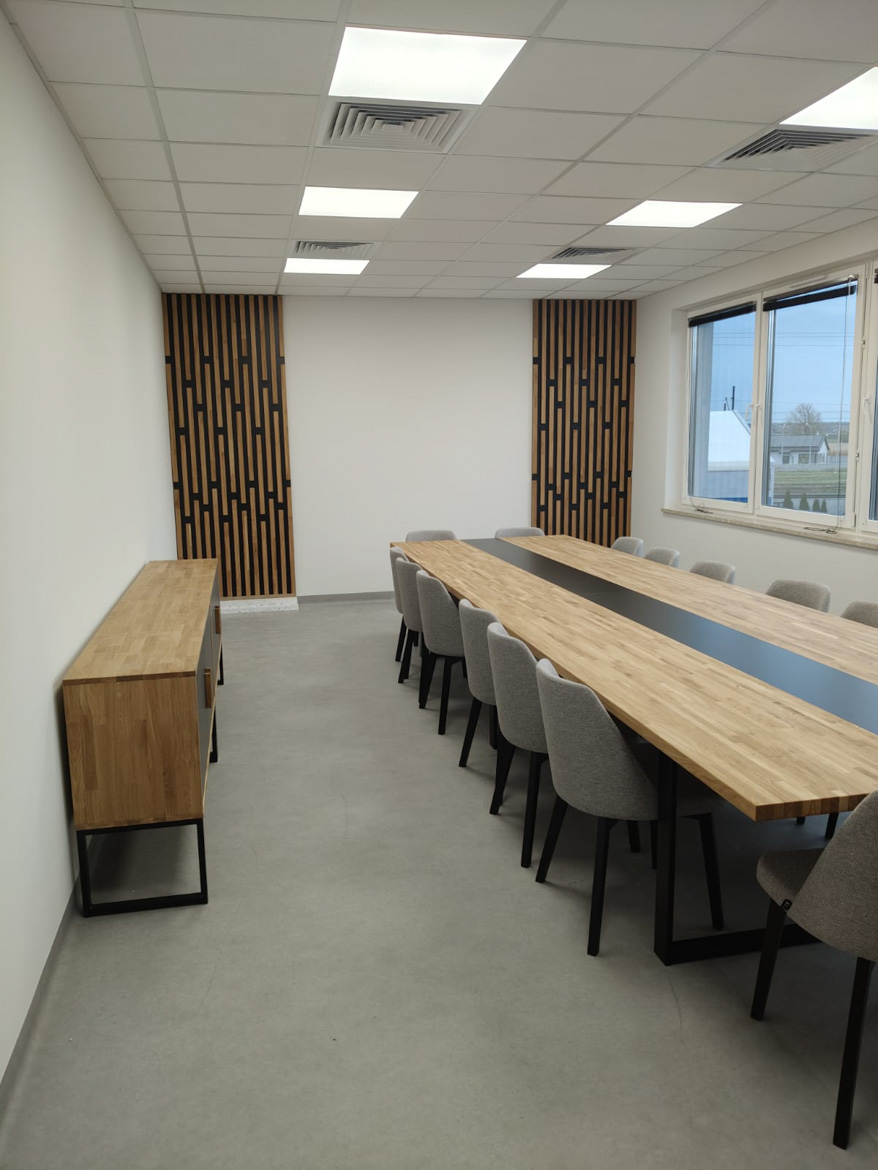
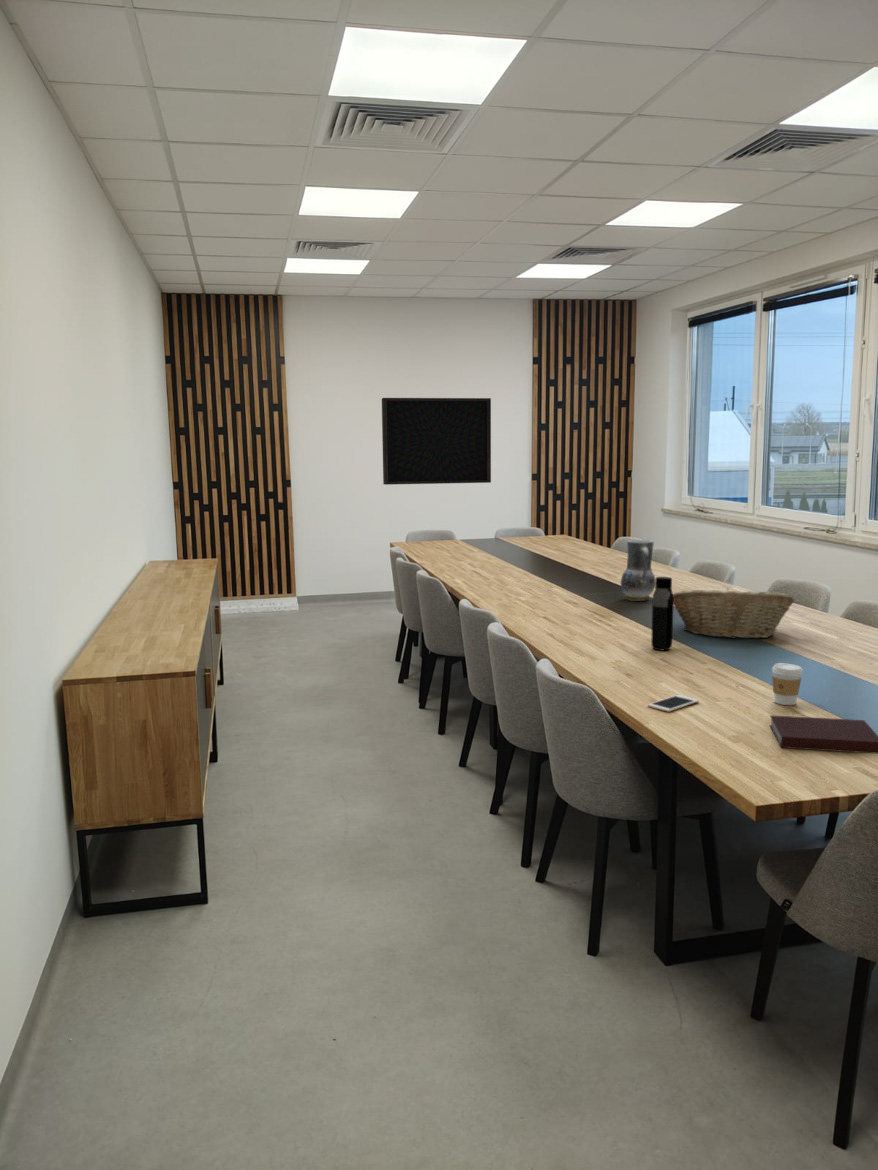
+ cell phone [647,694,700,713]
+ television [381,397,492,486]
+ water bottle [650,576,674,651]
+ fruit basket [673,587,795,639]
+ coffee cup [771,662,804,706]
+ notebook [768,714,878,755]
+ vase [620,539,656,602]
